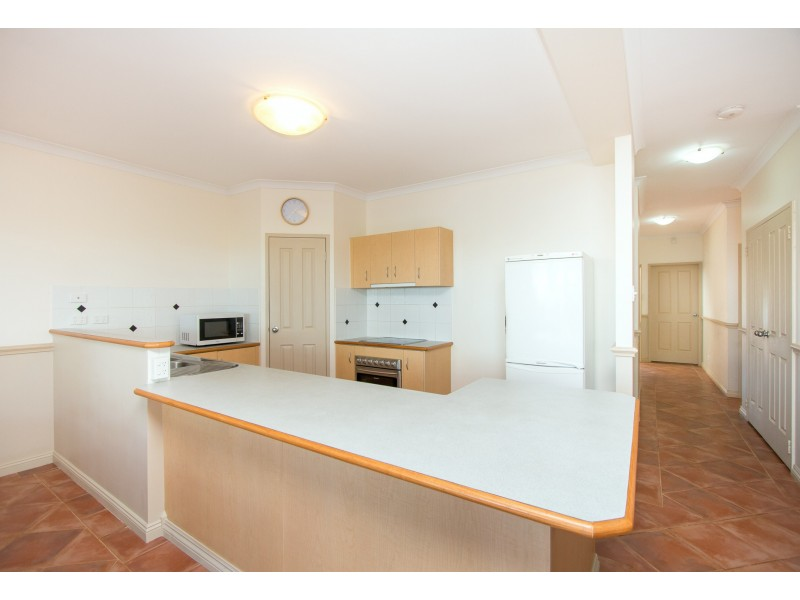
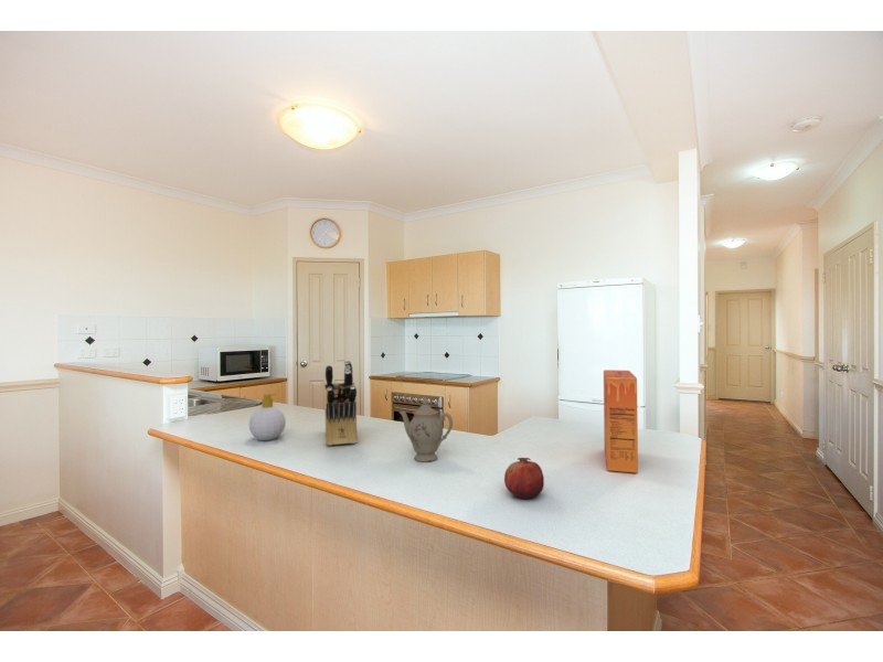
+ chinaware [398,396,454,463]
+ soap bottle [248,393,287,441]
+ cereal box [603,369,639,474]
+ knife block [323,360,358,447]
+ fruit [503,457,545,500]
